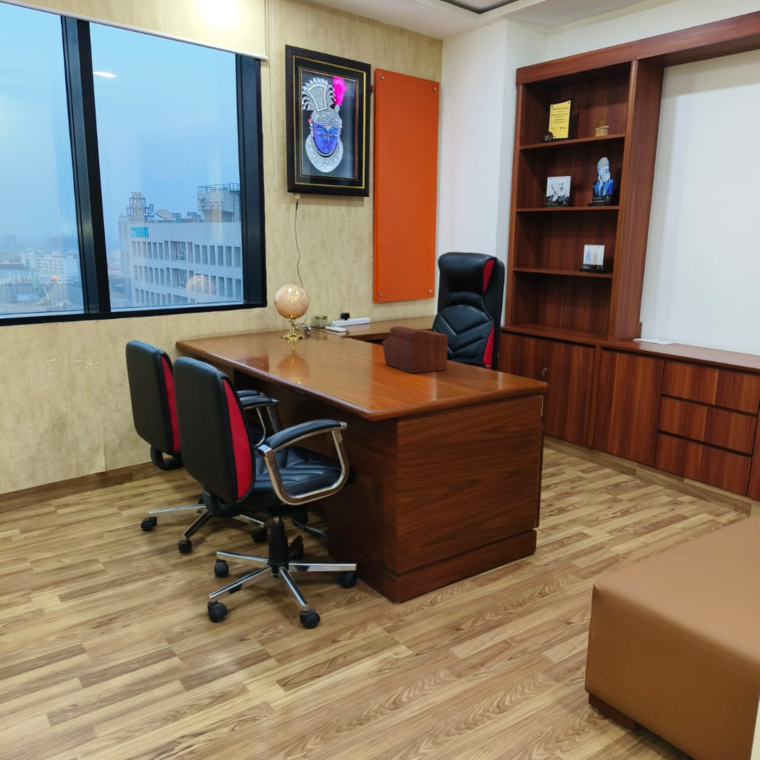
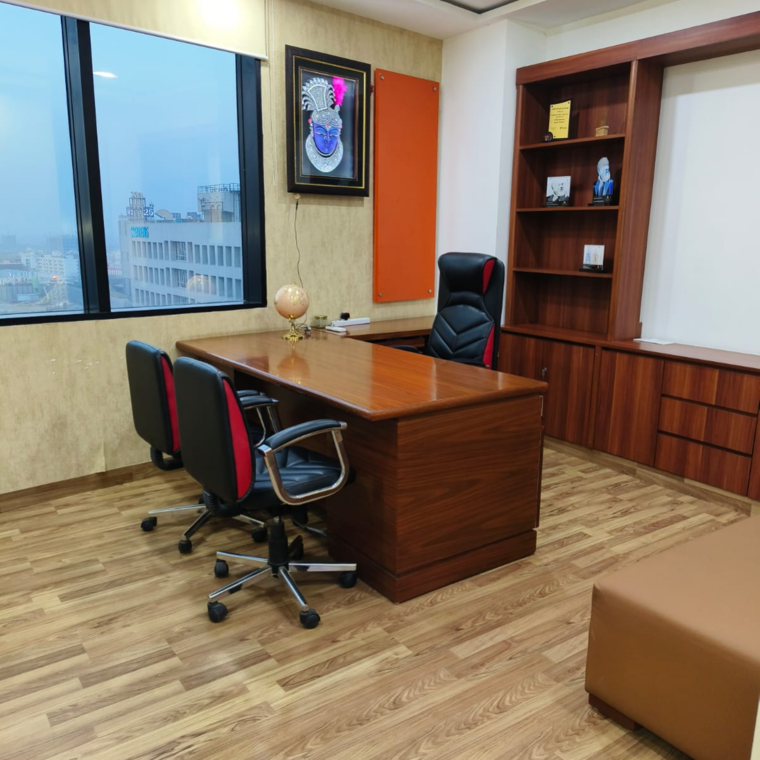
- sewing box [381,325,449,374]
